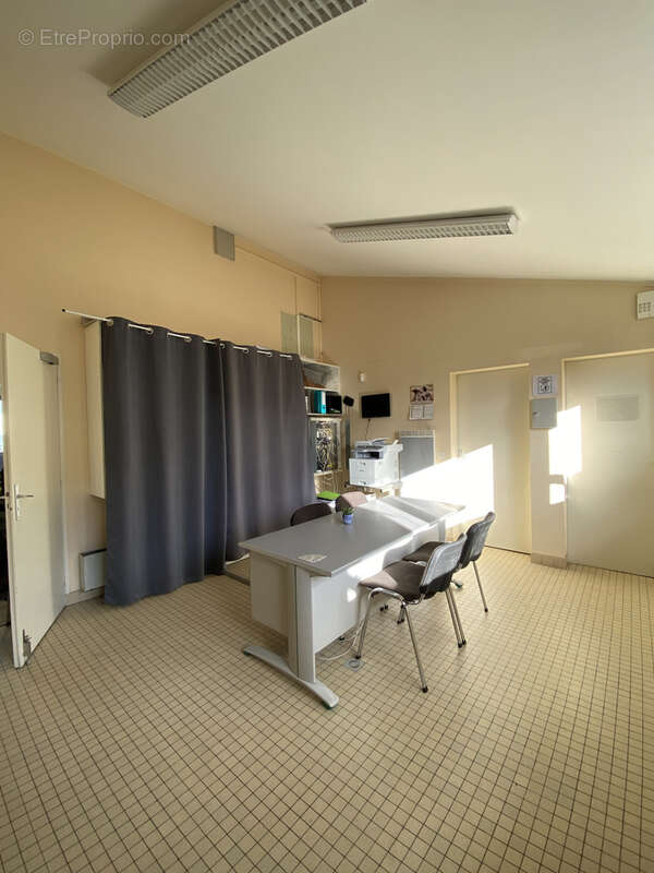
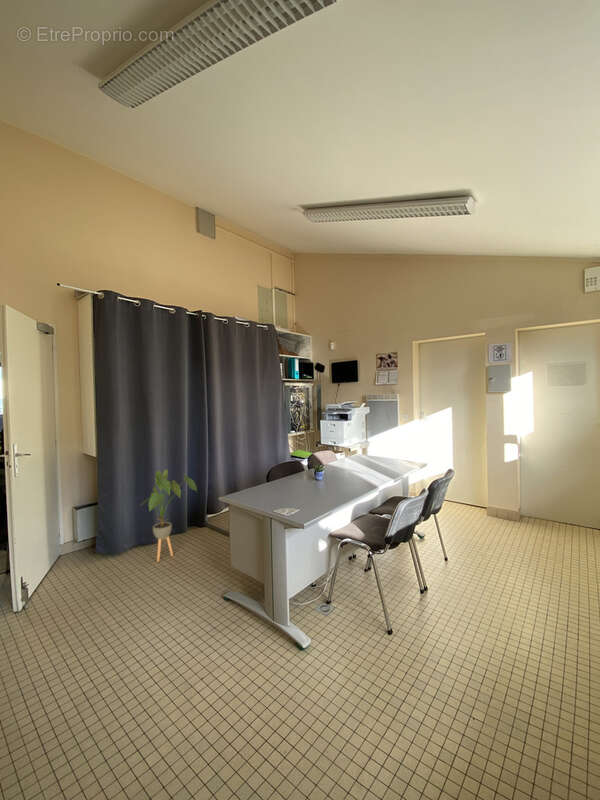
+ house plant [138,469,198,563]
